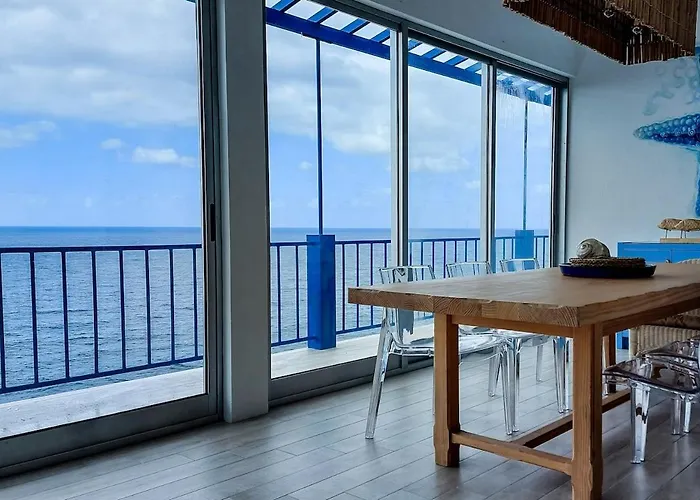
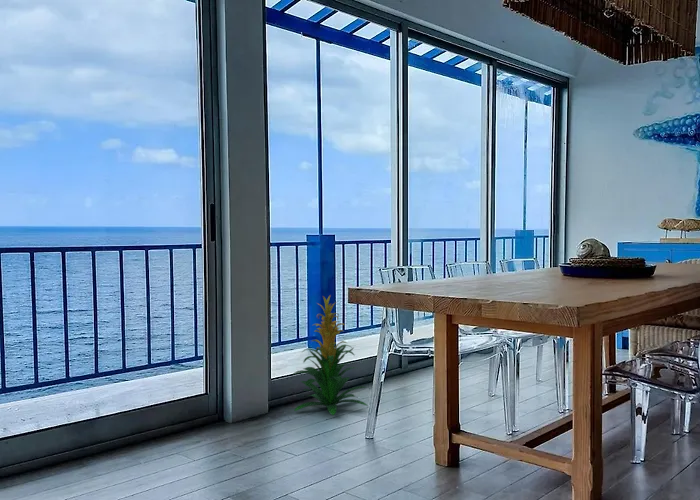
+ indoor plant [292,294,369,416]
